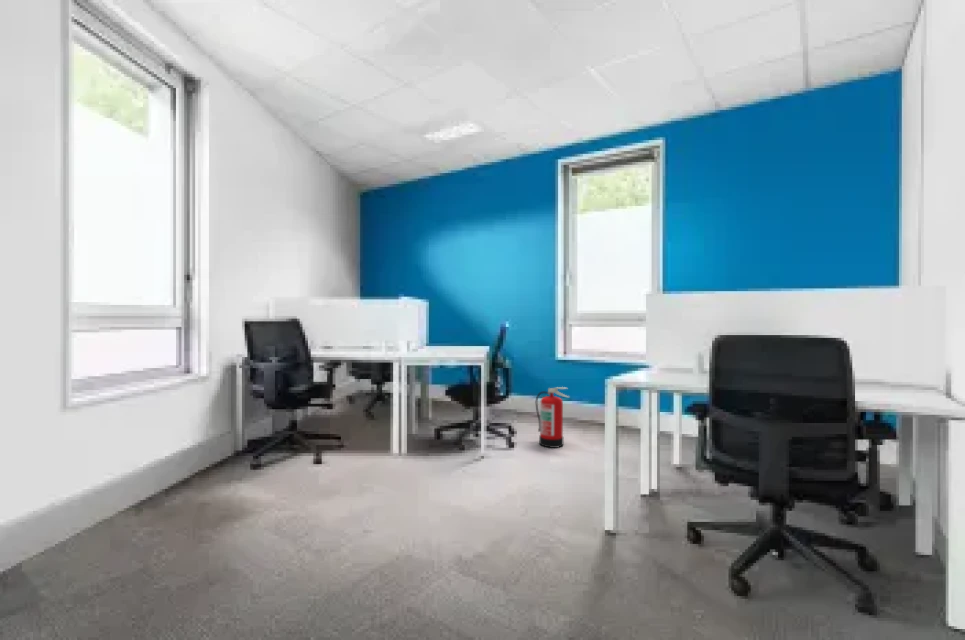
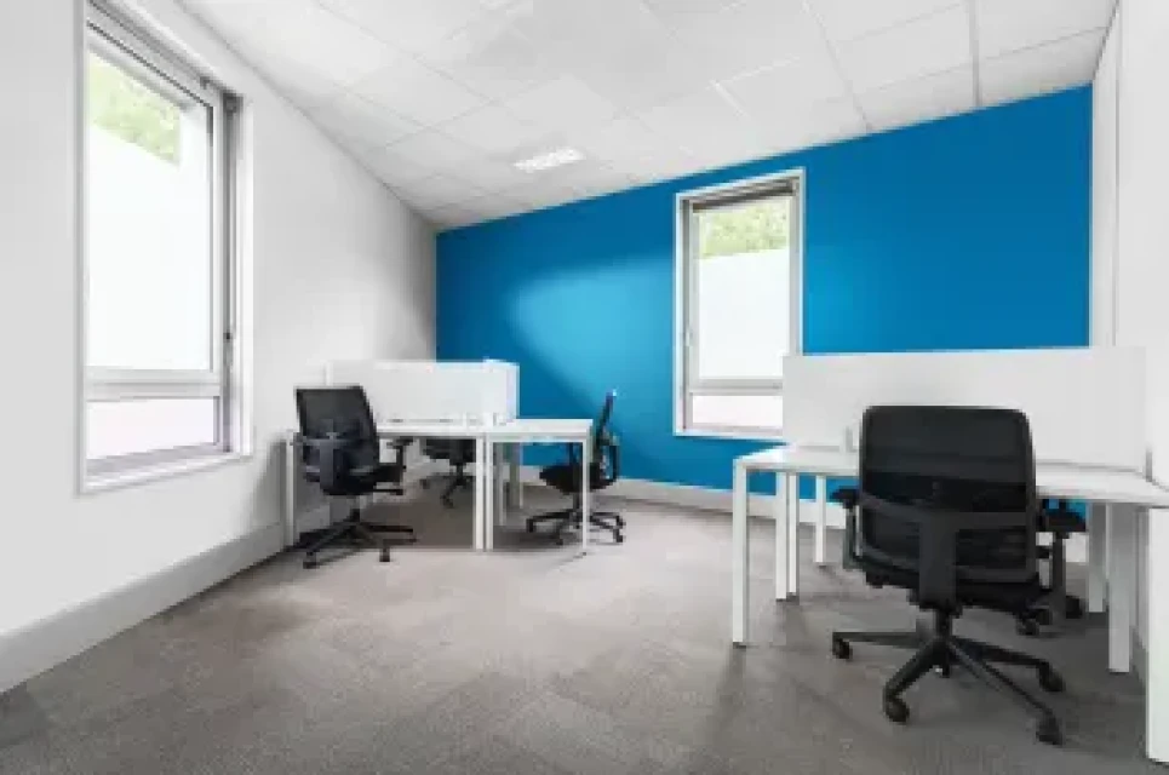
- fire extinguisher [535,386,570,449]
